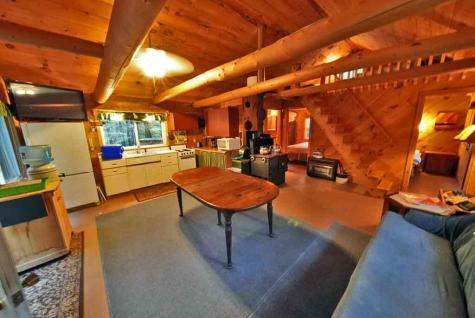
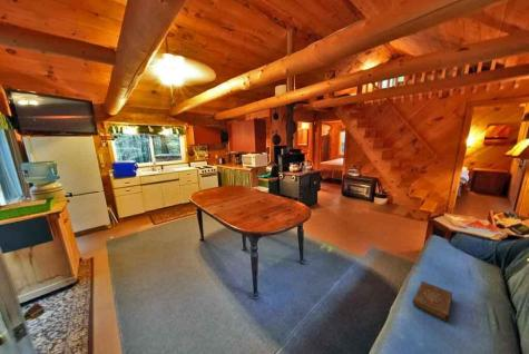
+ book [412,281,453,323]
